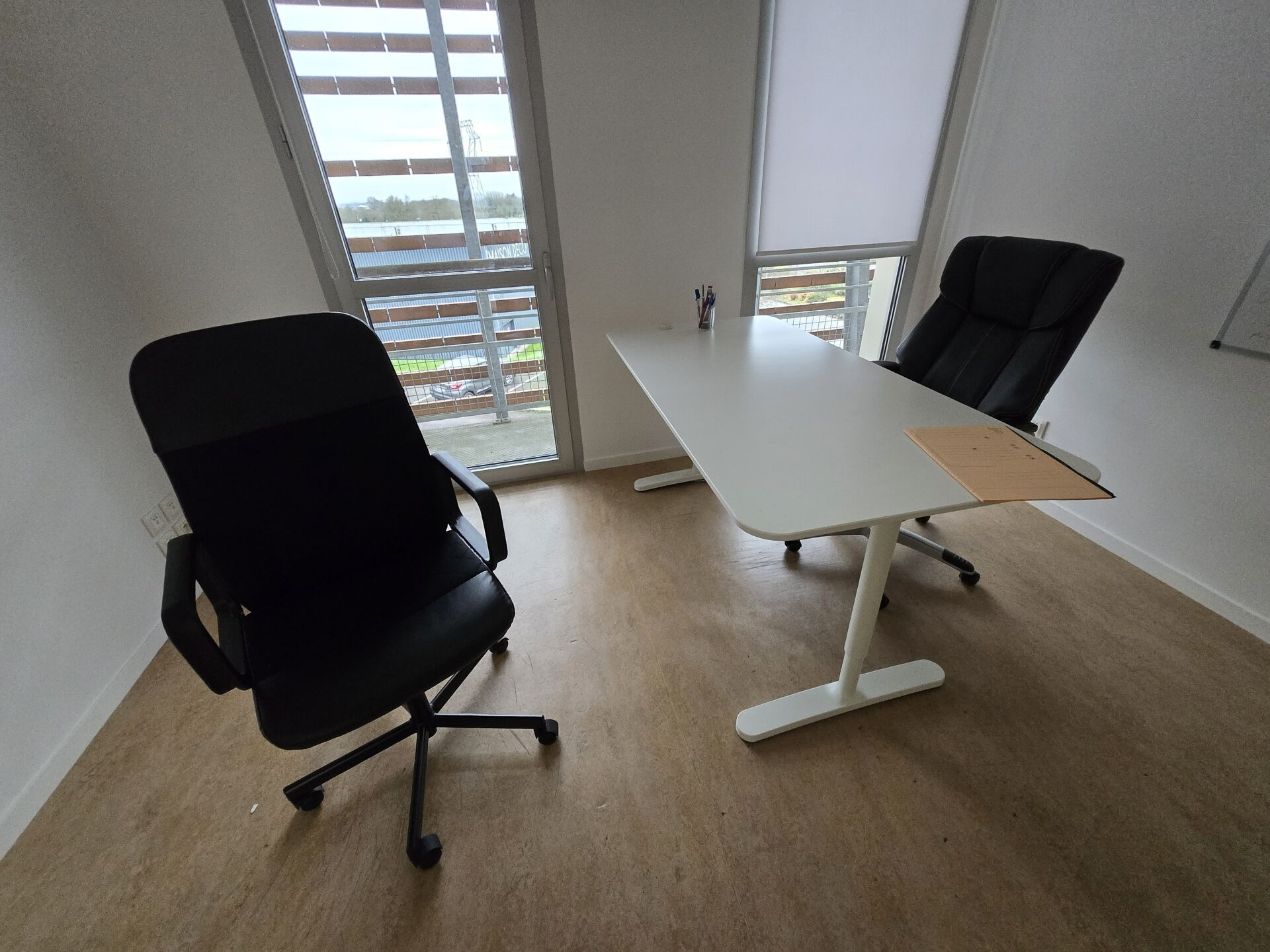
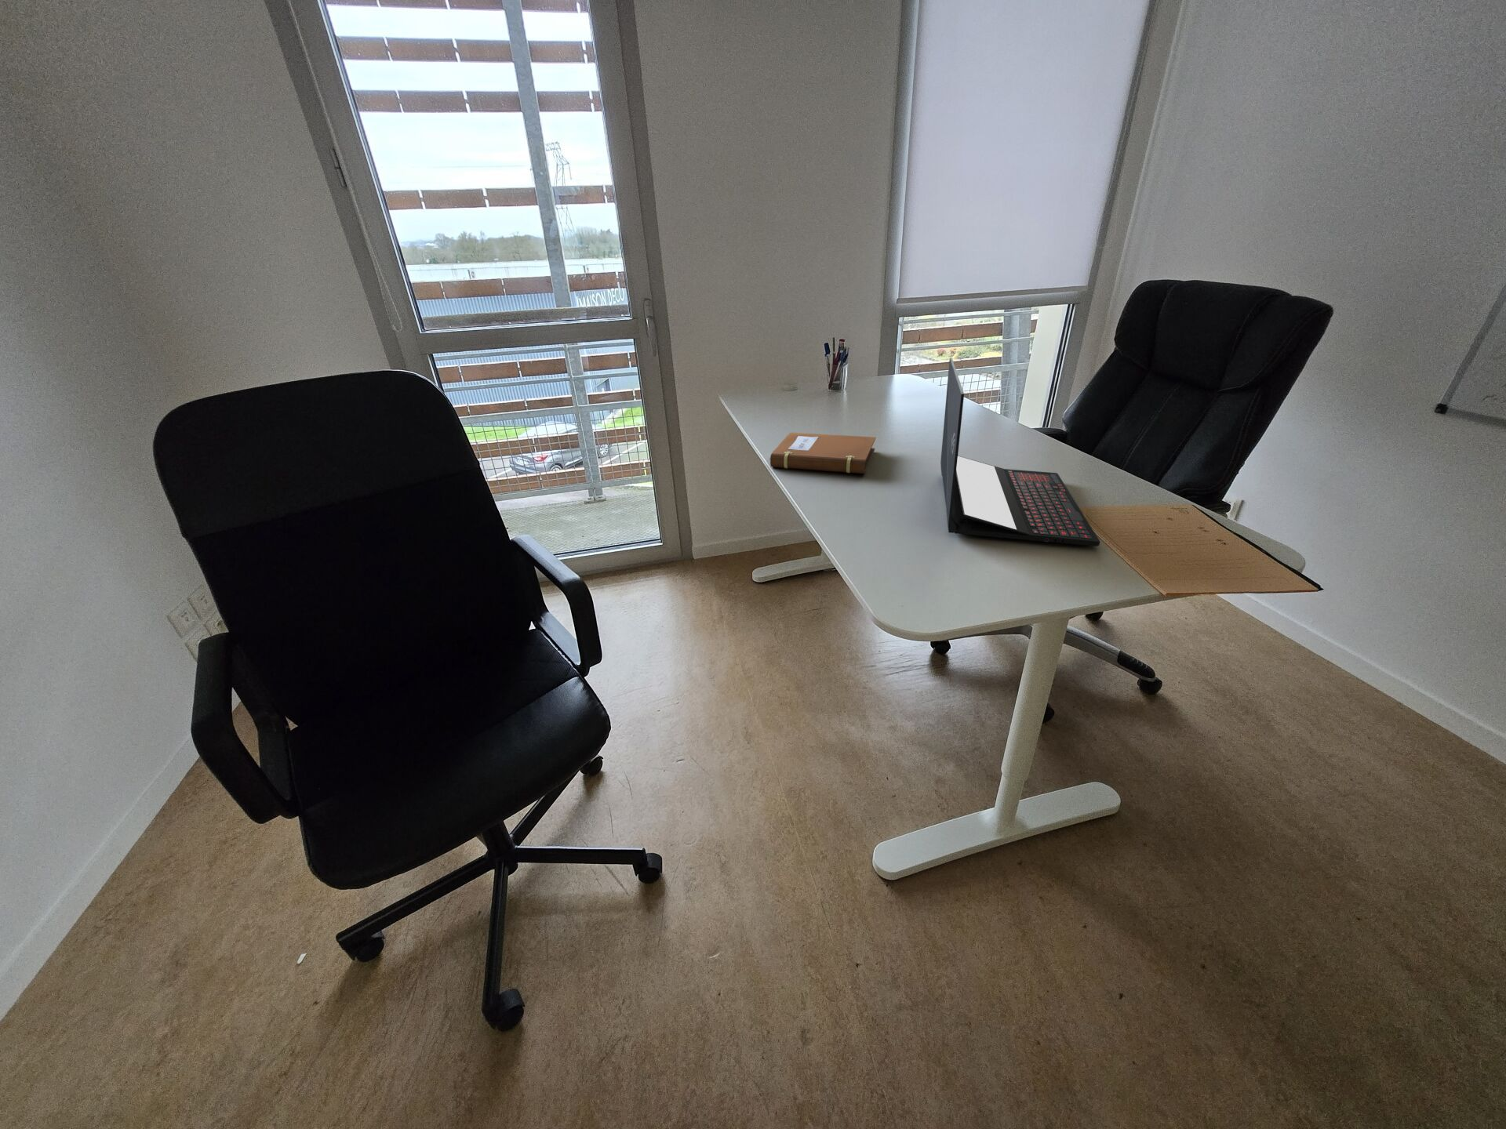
+ notebook [768,432,876,474]
+ laptop [939,357,1100,547]
